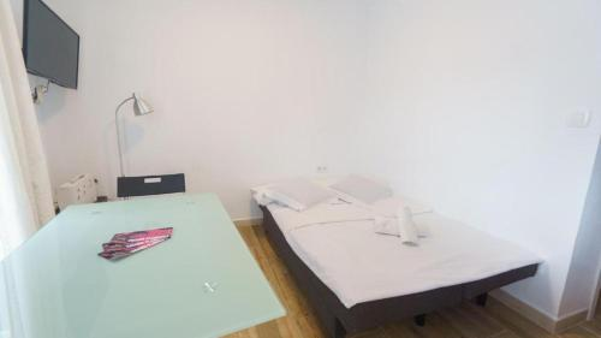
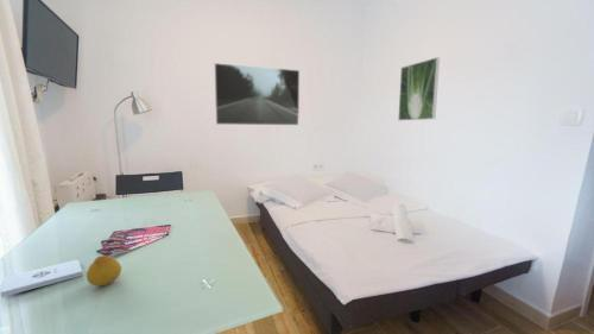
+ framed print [397,56,441,121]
+ notepad [0,259,84,298]
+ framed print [214,62,301,126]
+ fruit [86,254,122,288]
